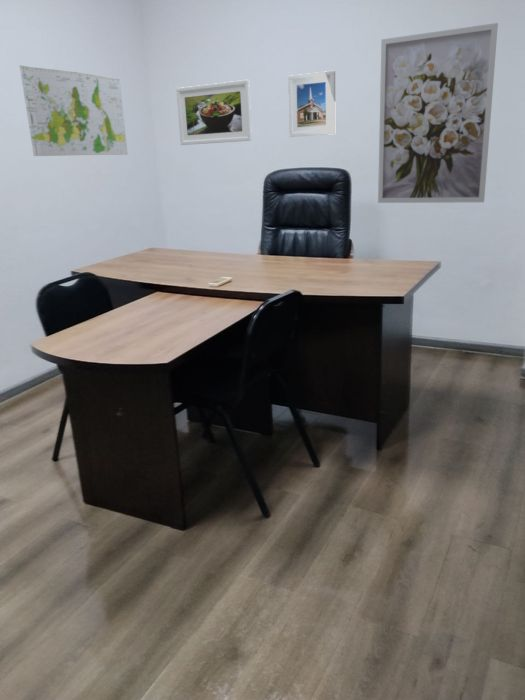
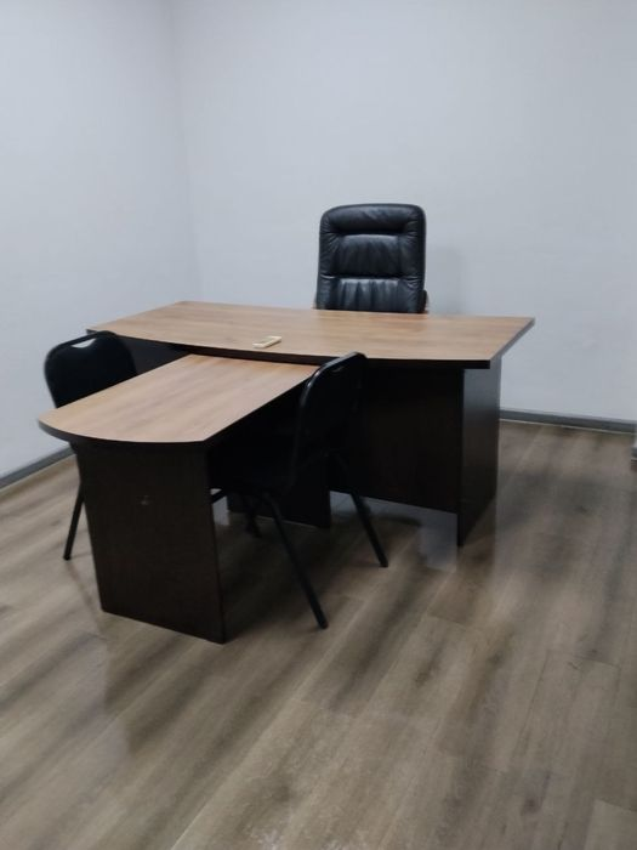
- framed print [287,70,336,138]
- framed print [175,79,253,146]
- wall art [377,22,499,204]
- map [18,64,129,157]
